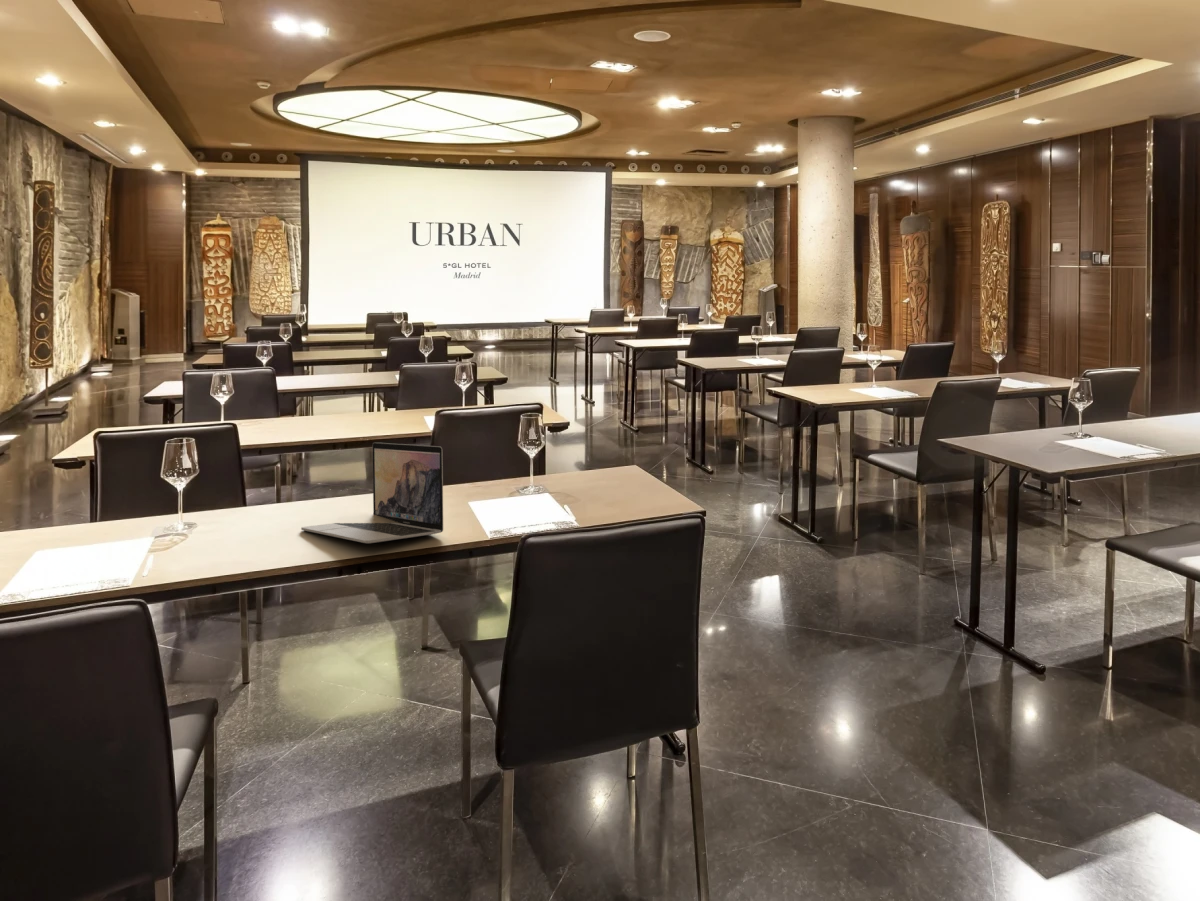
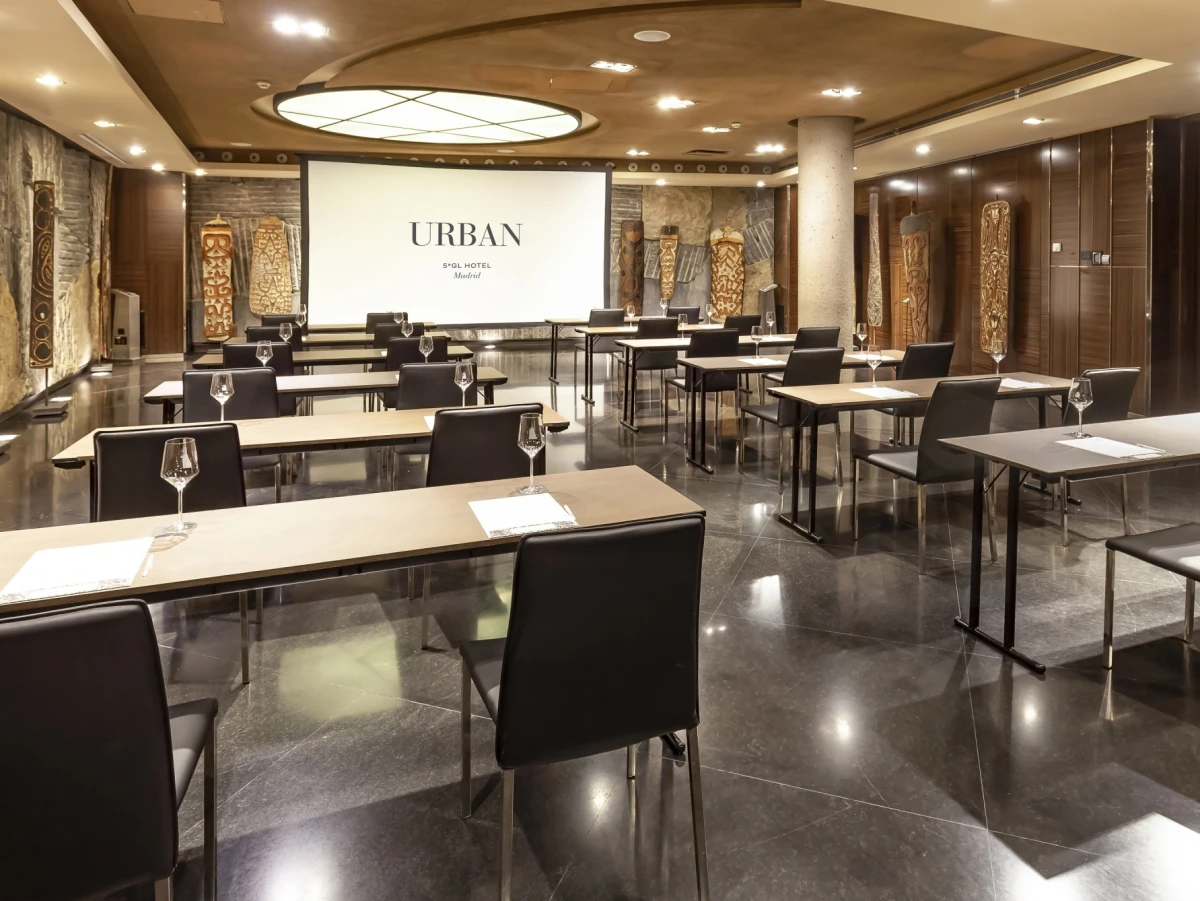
- laptop [300,442,444,544]
